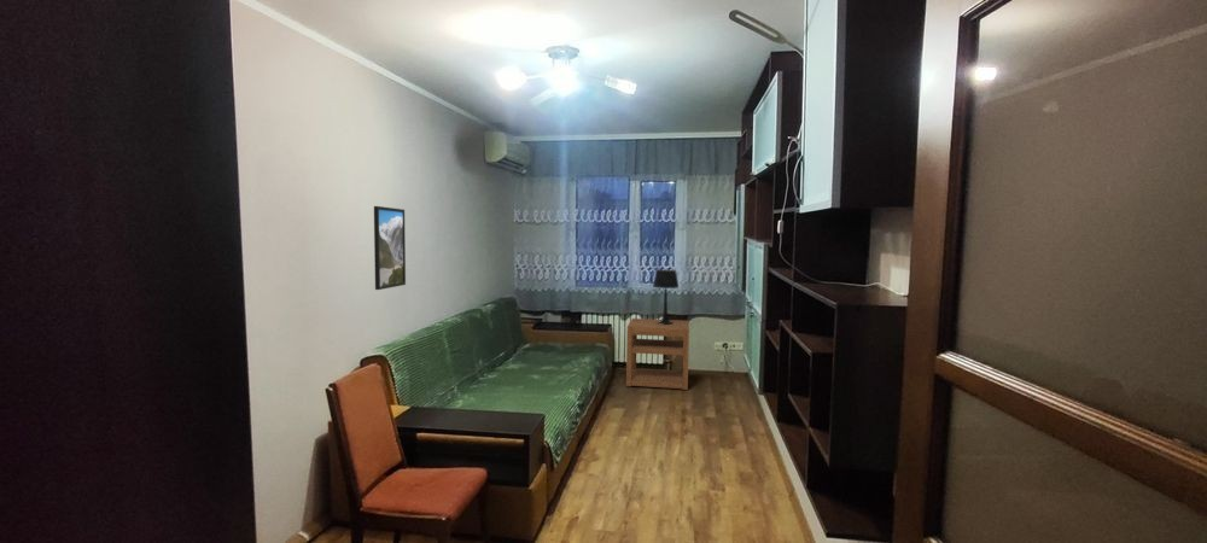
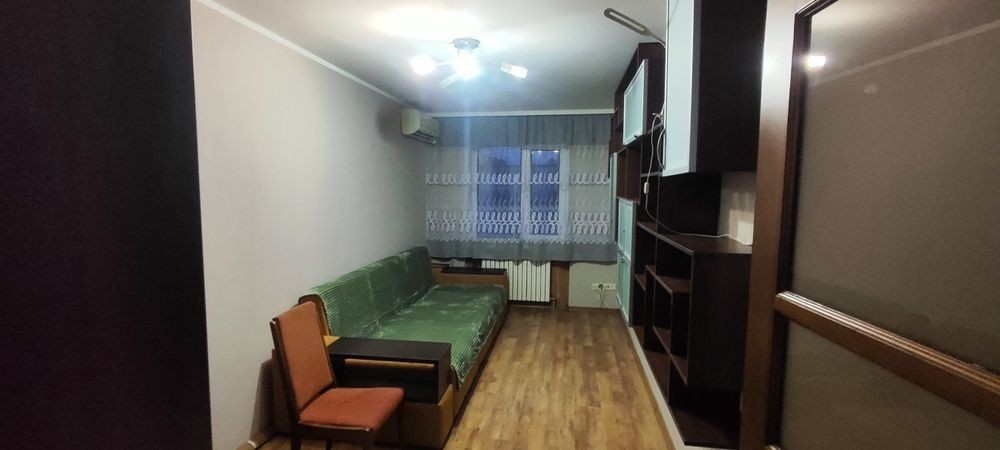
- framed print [373,205,407,291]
- table lamp [652,268,680,325]
- nightstand [625,317,690,391]
